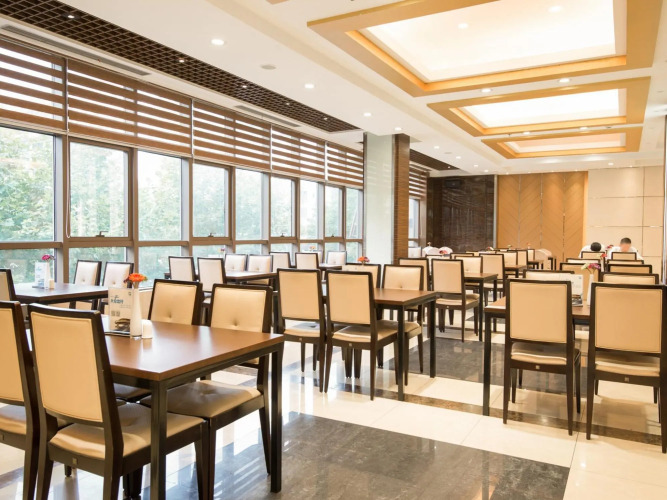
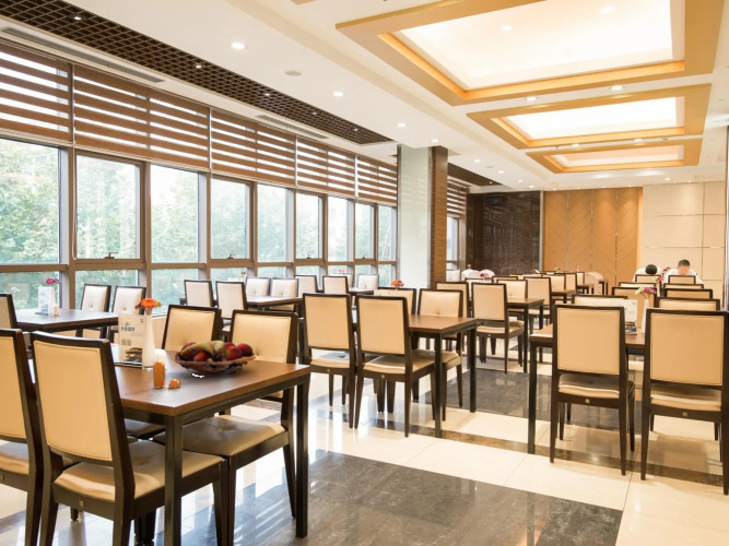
+ pepper shaker [152,360,181,390]
+ fruit basket [174,340,257,376]
